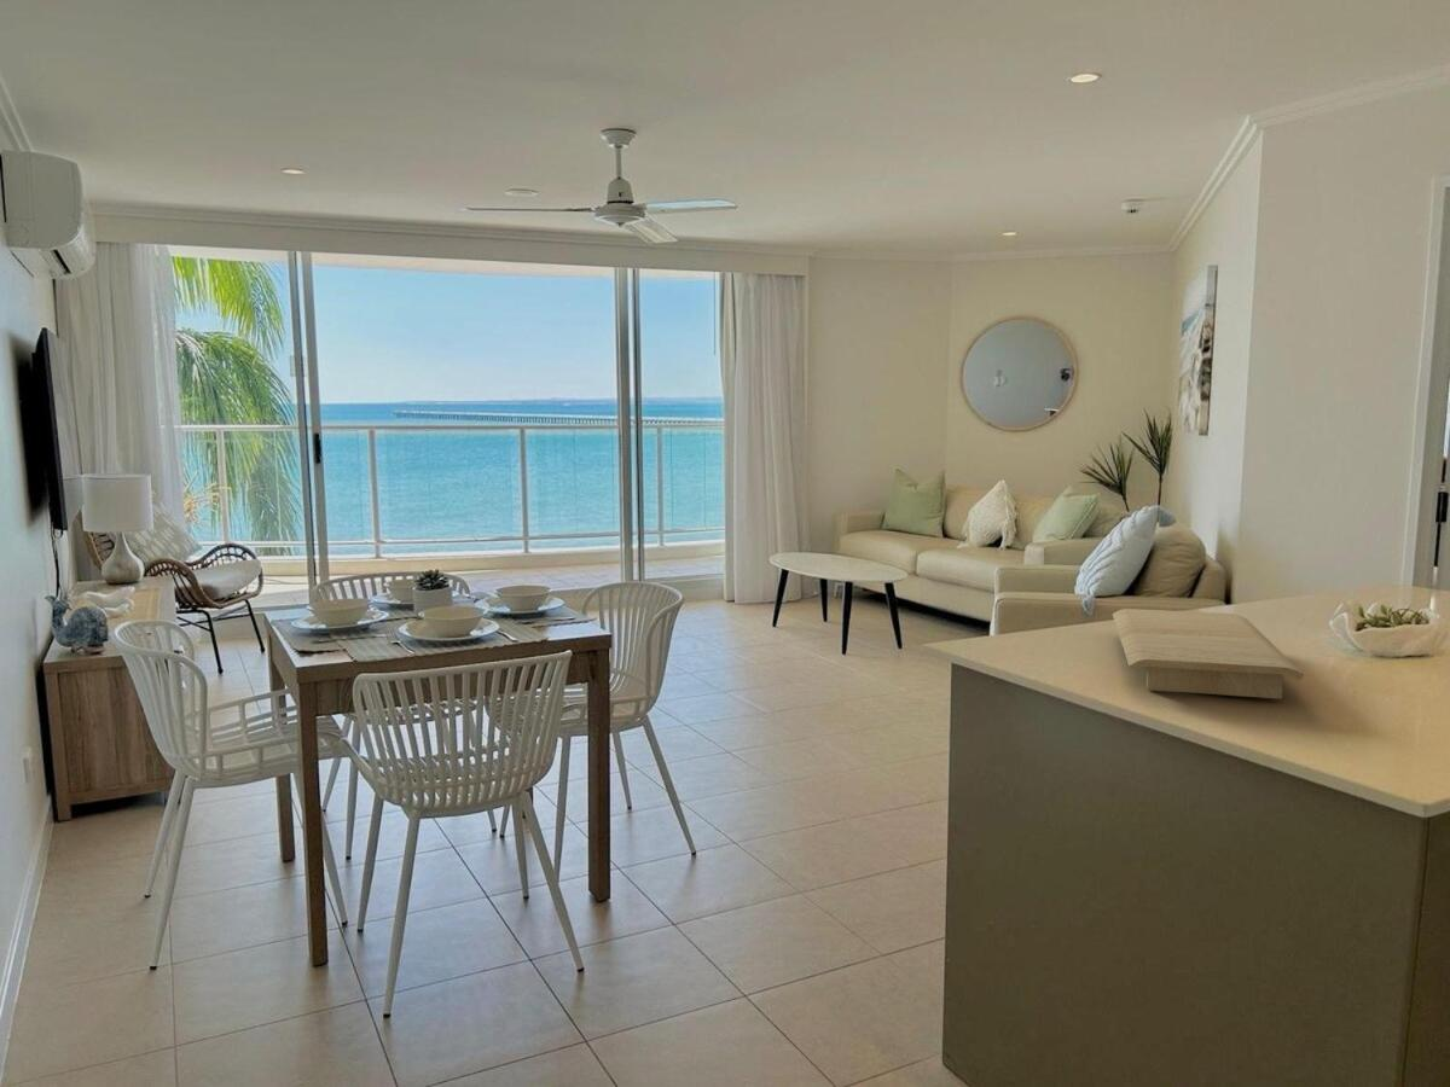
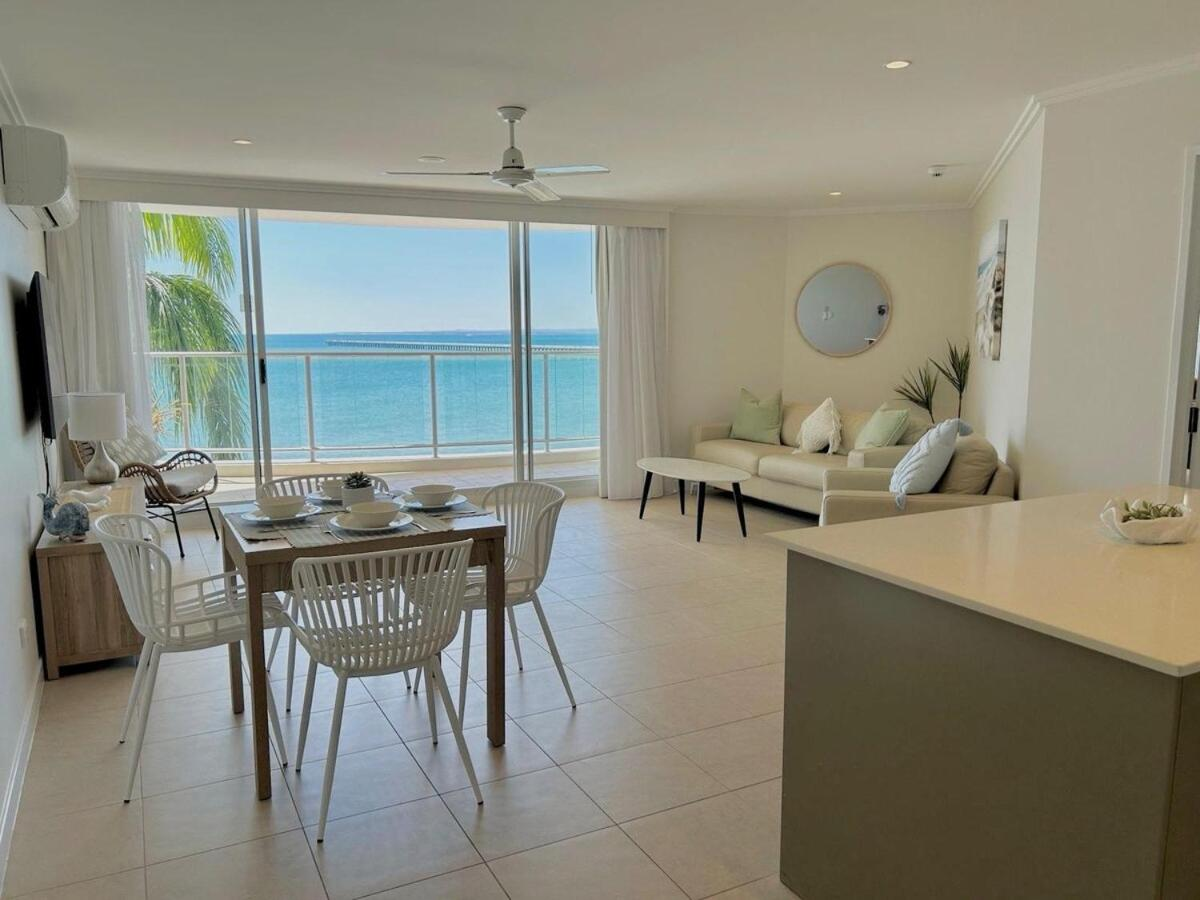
- cutting board [1112,608,1306,701]
